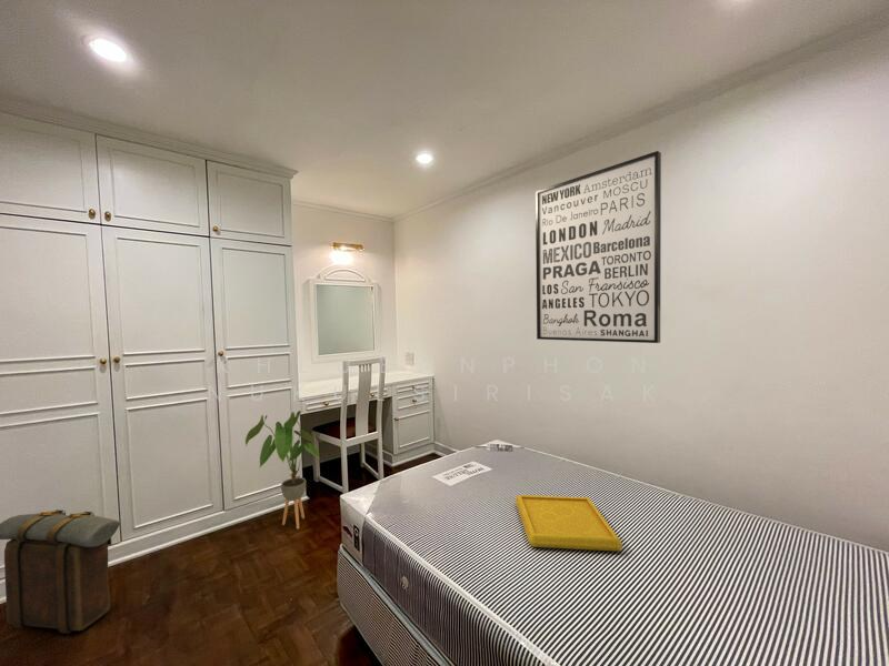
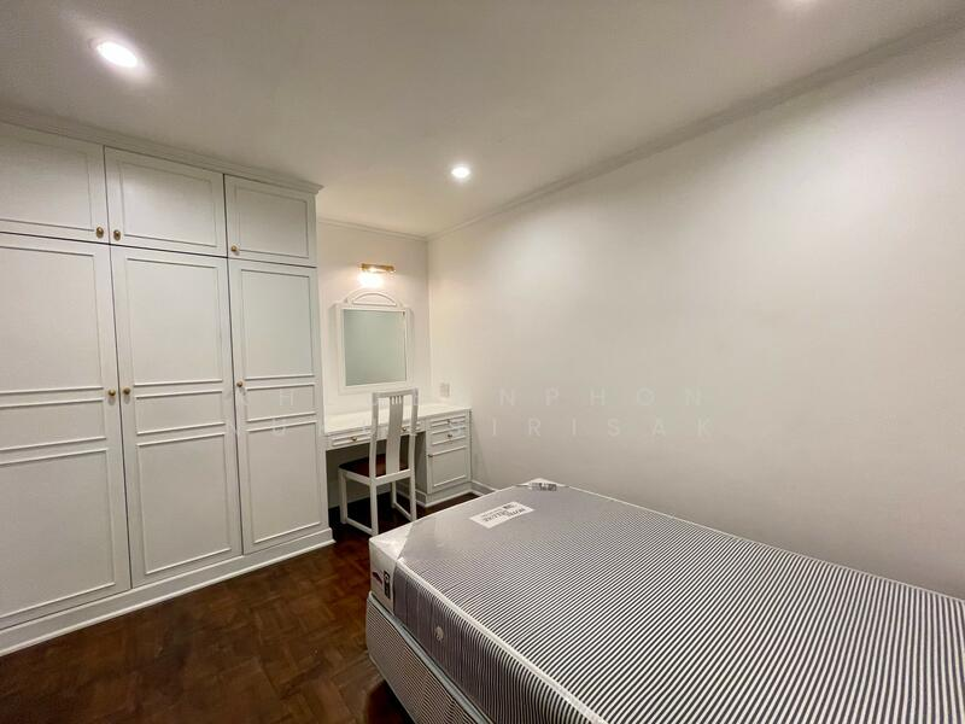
- house plant [244,410,320,531]
- serving tray [515,494,623,552]
- backpack [0,508,121,635]
- wall art [535,150,662,344]
